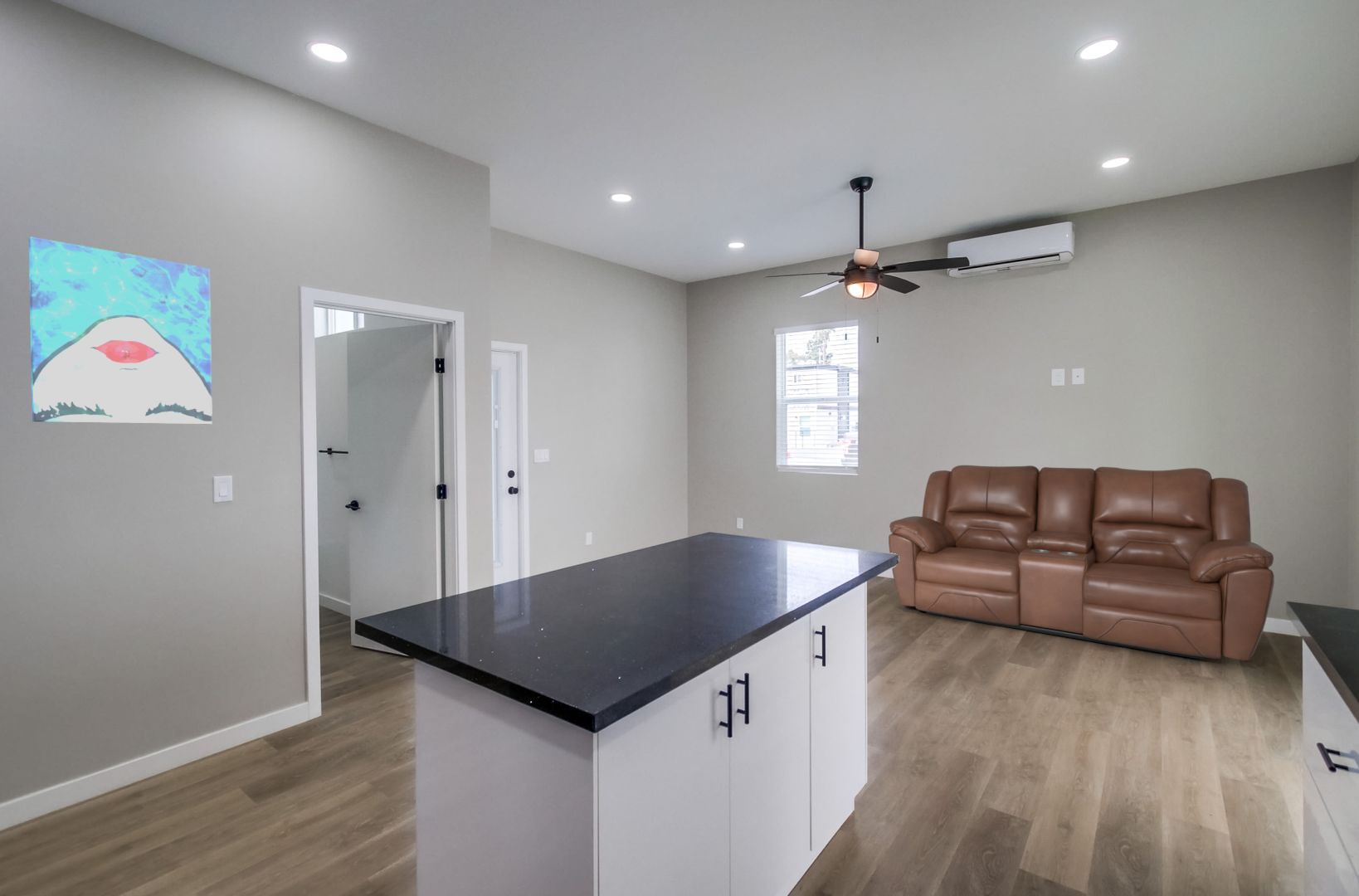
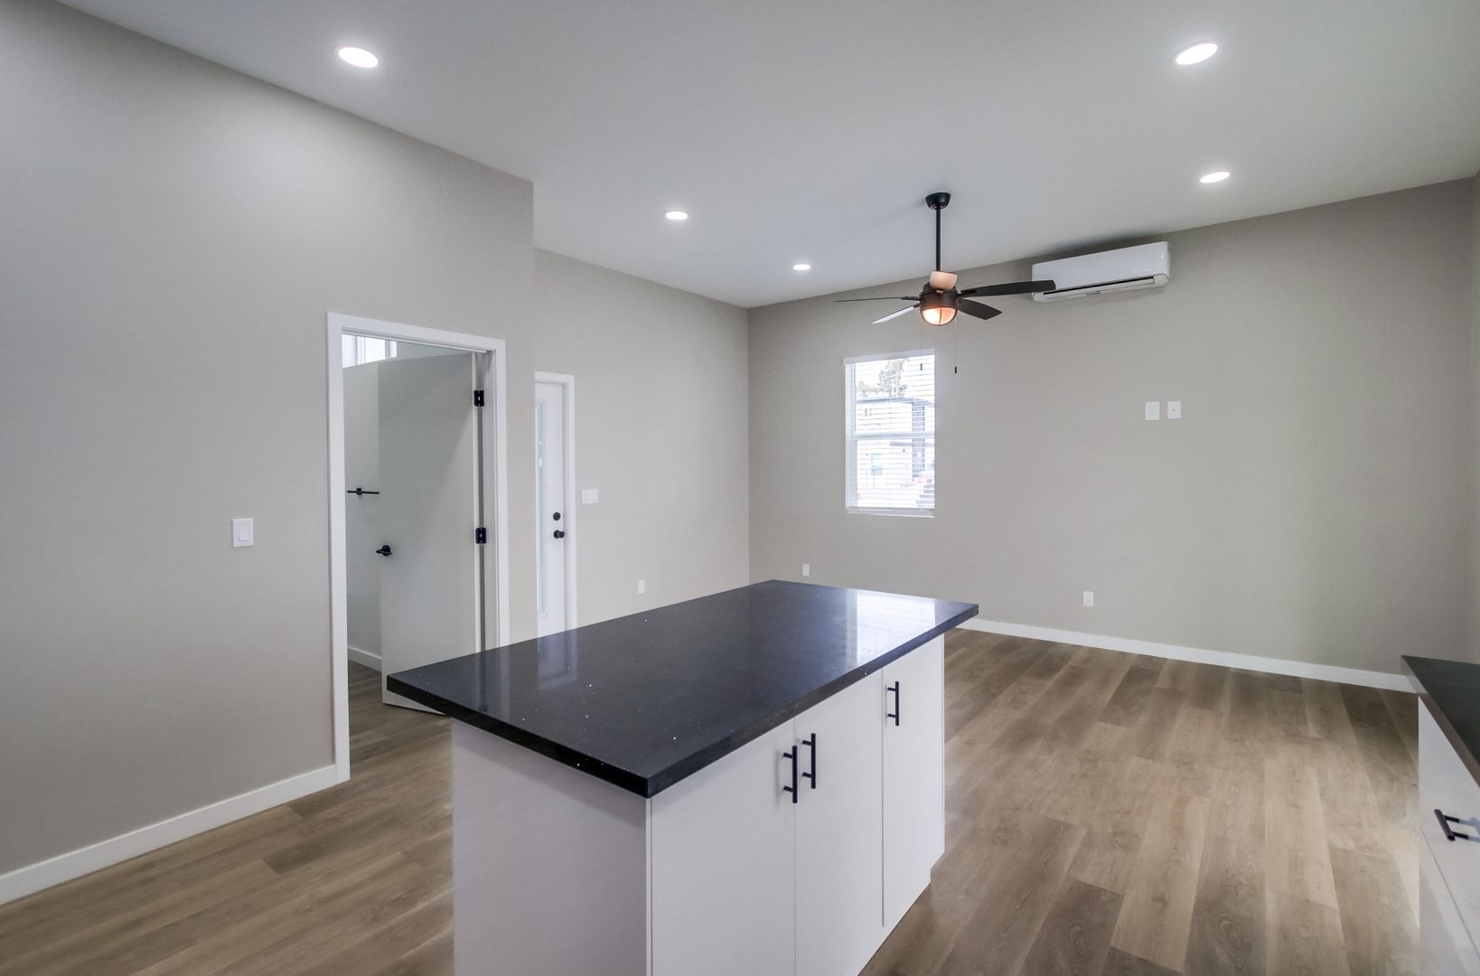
- wall art [28,236,213,425]
- sofa [888,465,1275,661]
